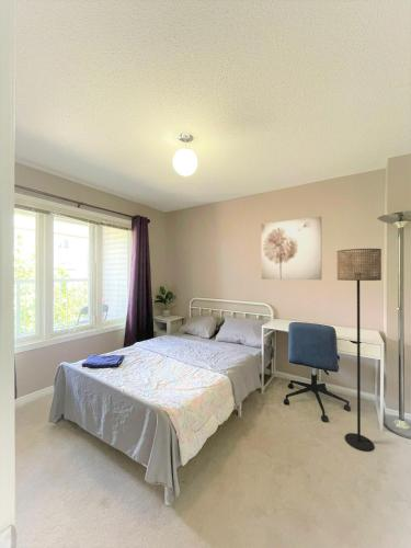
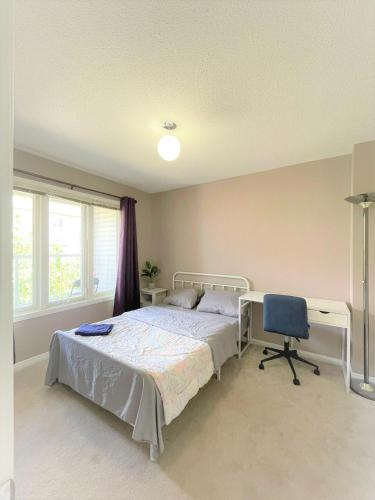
- floor lamp [336,248,383,452]
- wall art [261,215,322,281]
